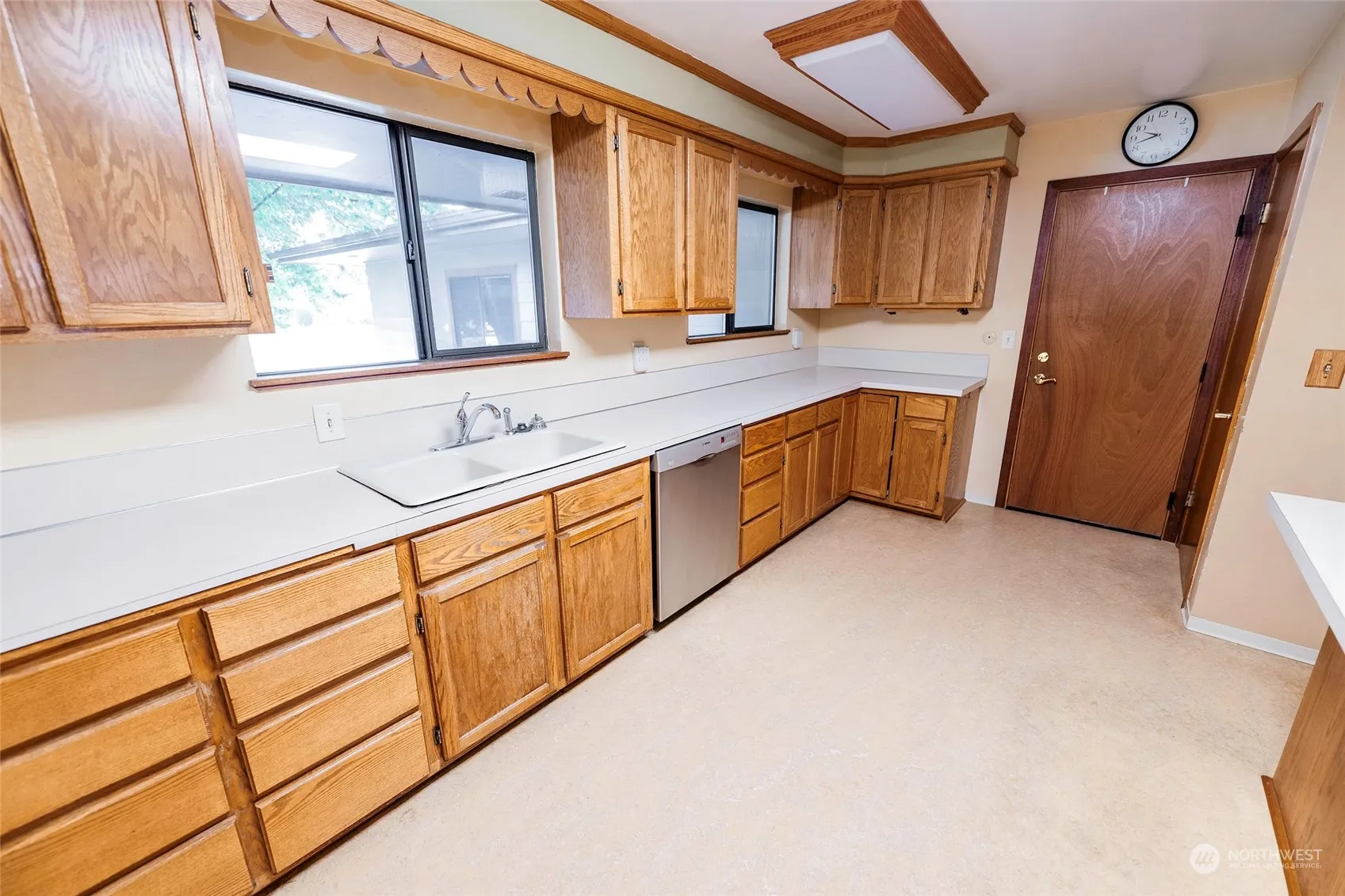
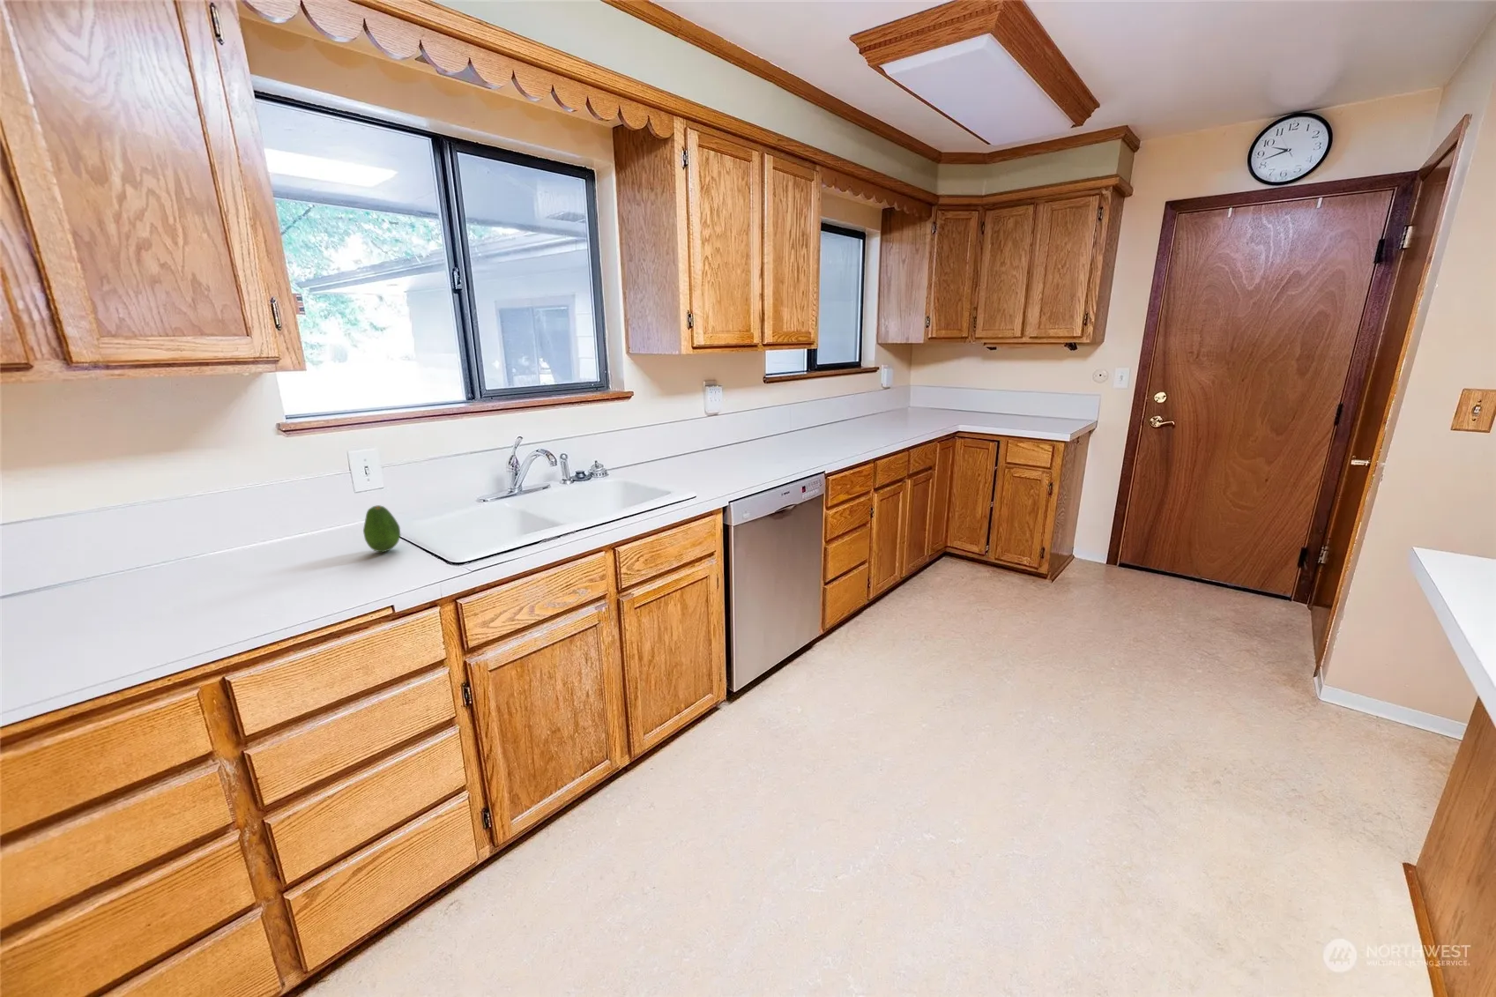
+ fruit [363,504,402,553]
